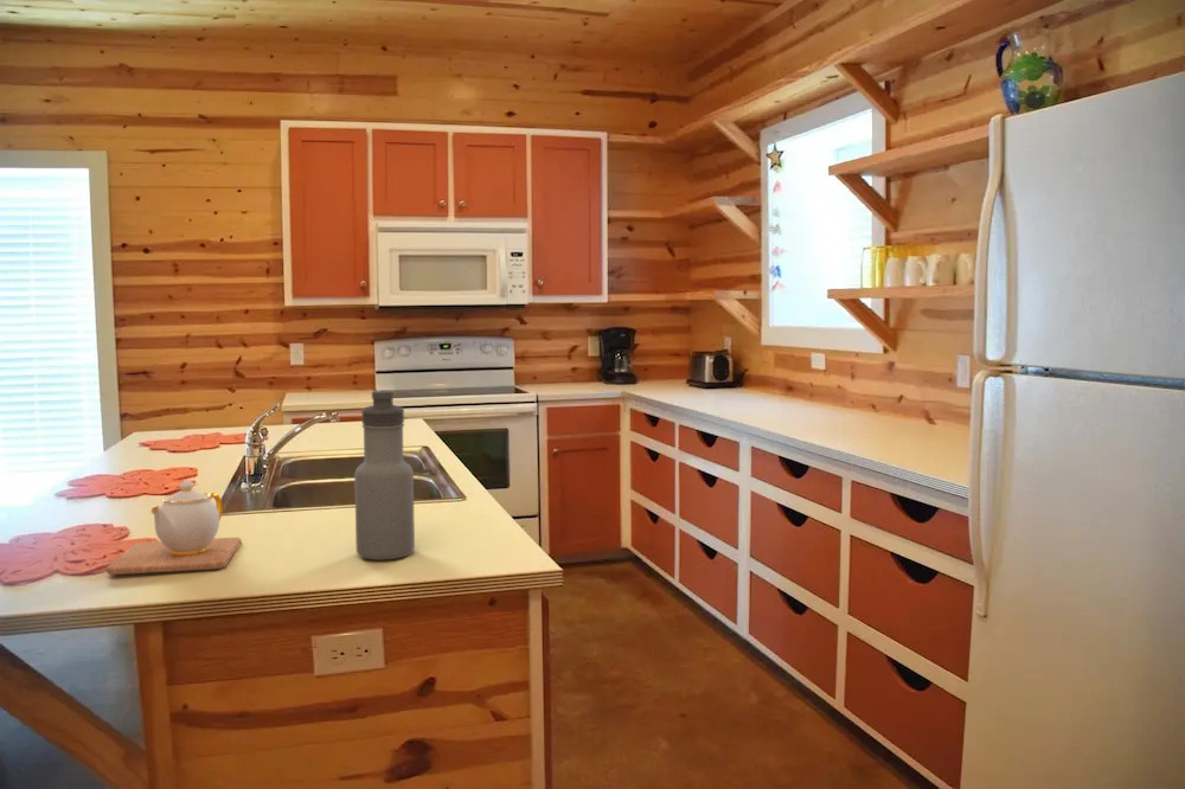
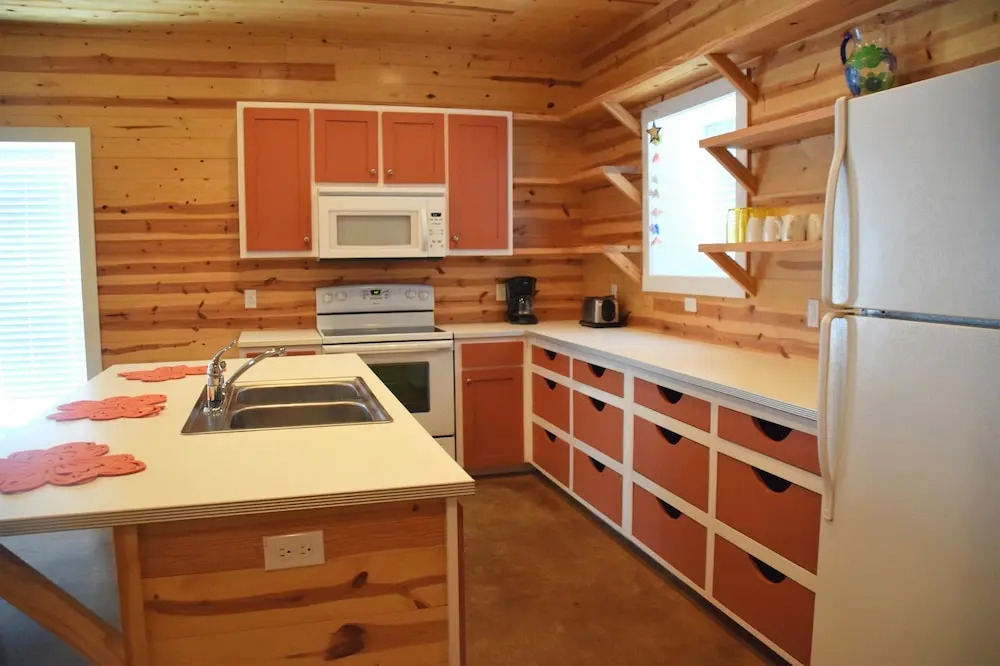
- water bottle [353,390,416,560]
- teapot [105,480,243,576]
